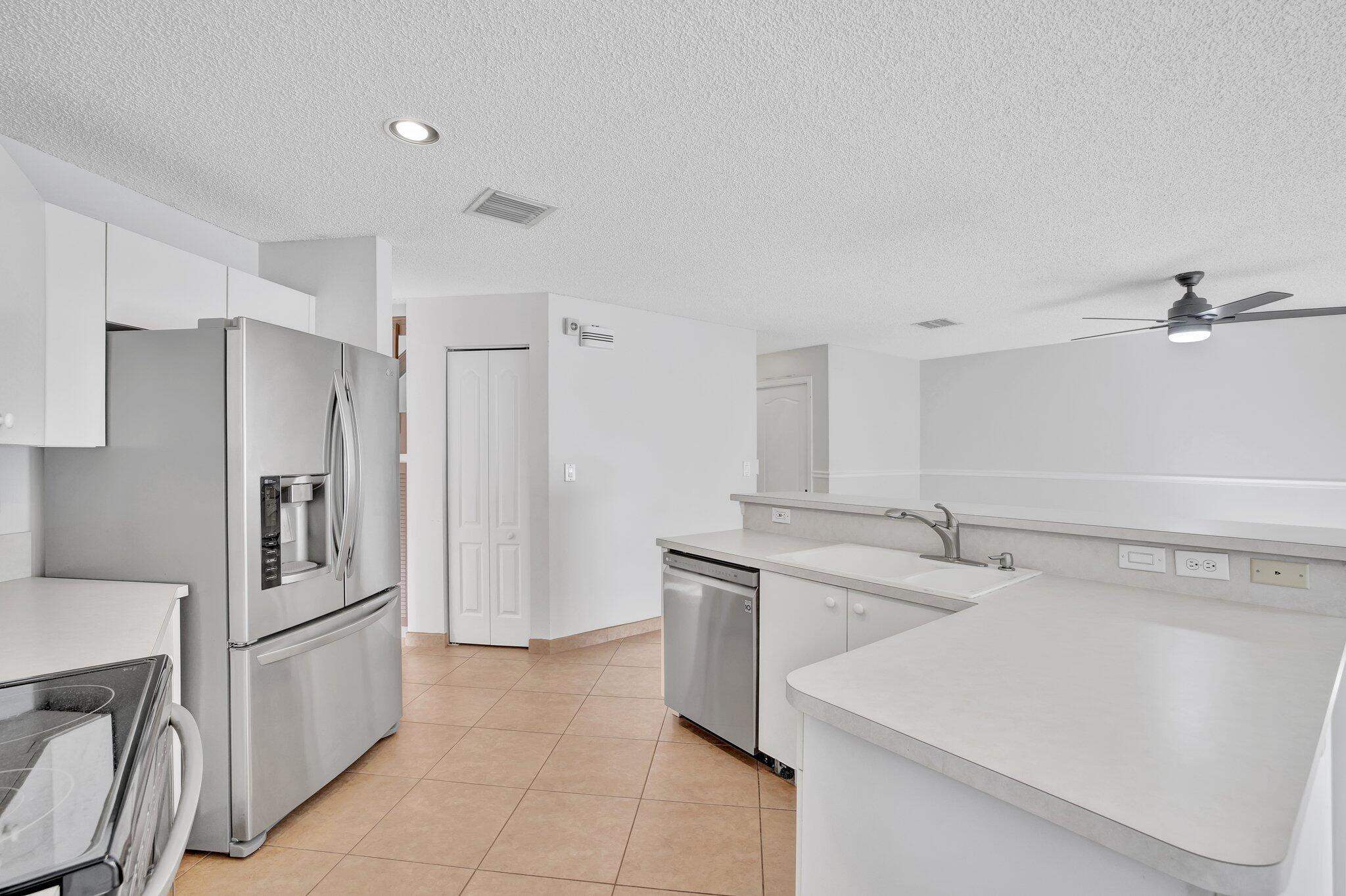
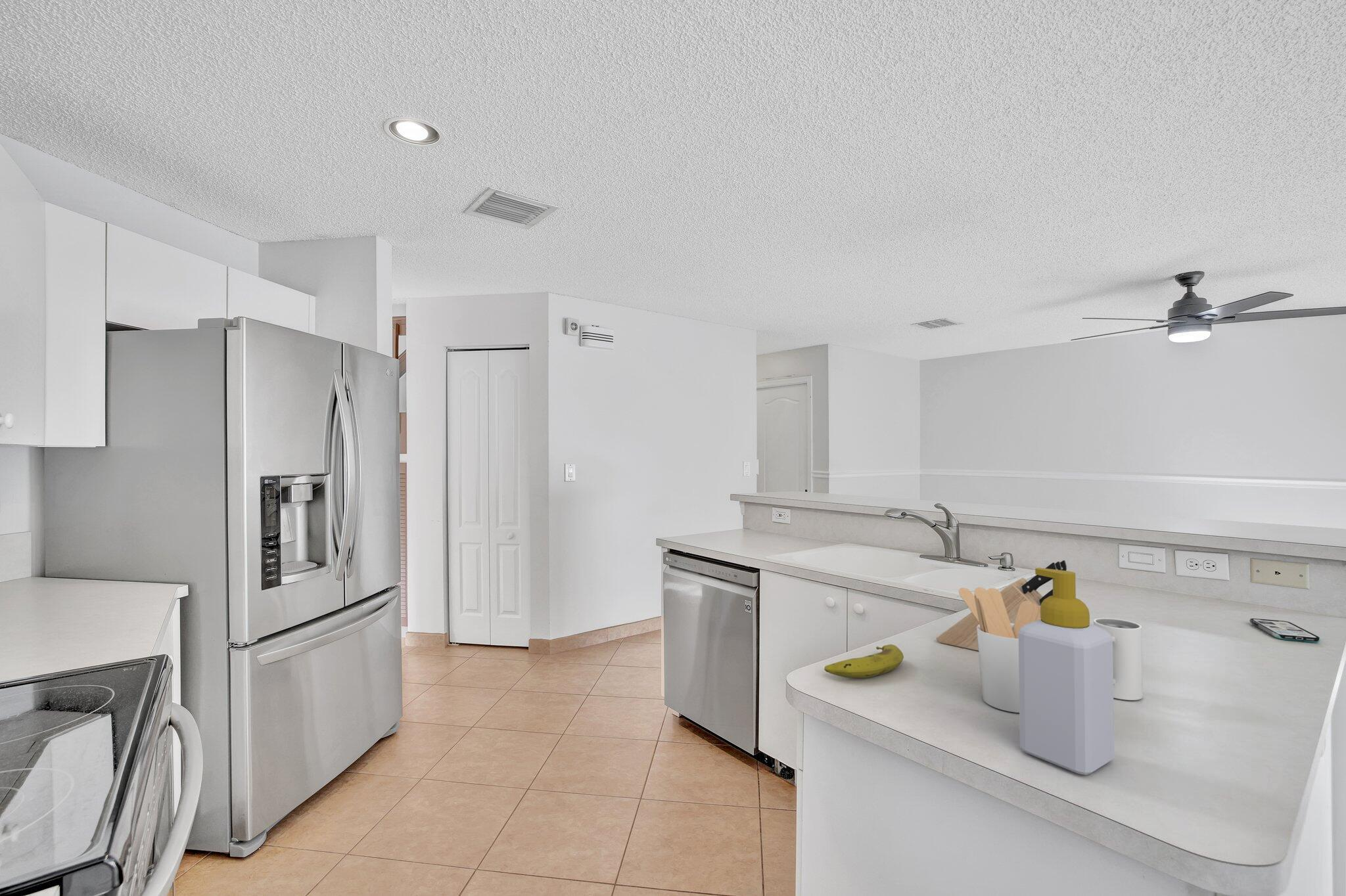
+ soap bottle [1019,567,1115,775]
+ knife block [936,560,1067,652]
+ utensil holder [958,587,1041,713]
+ fruit [824,644,904,679]
+ phone case [1249,617,1321,643]
+ mug [1093,617,1143,701]
